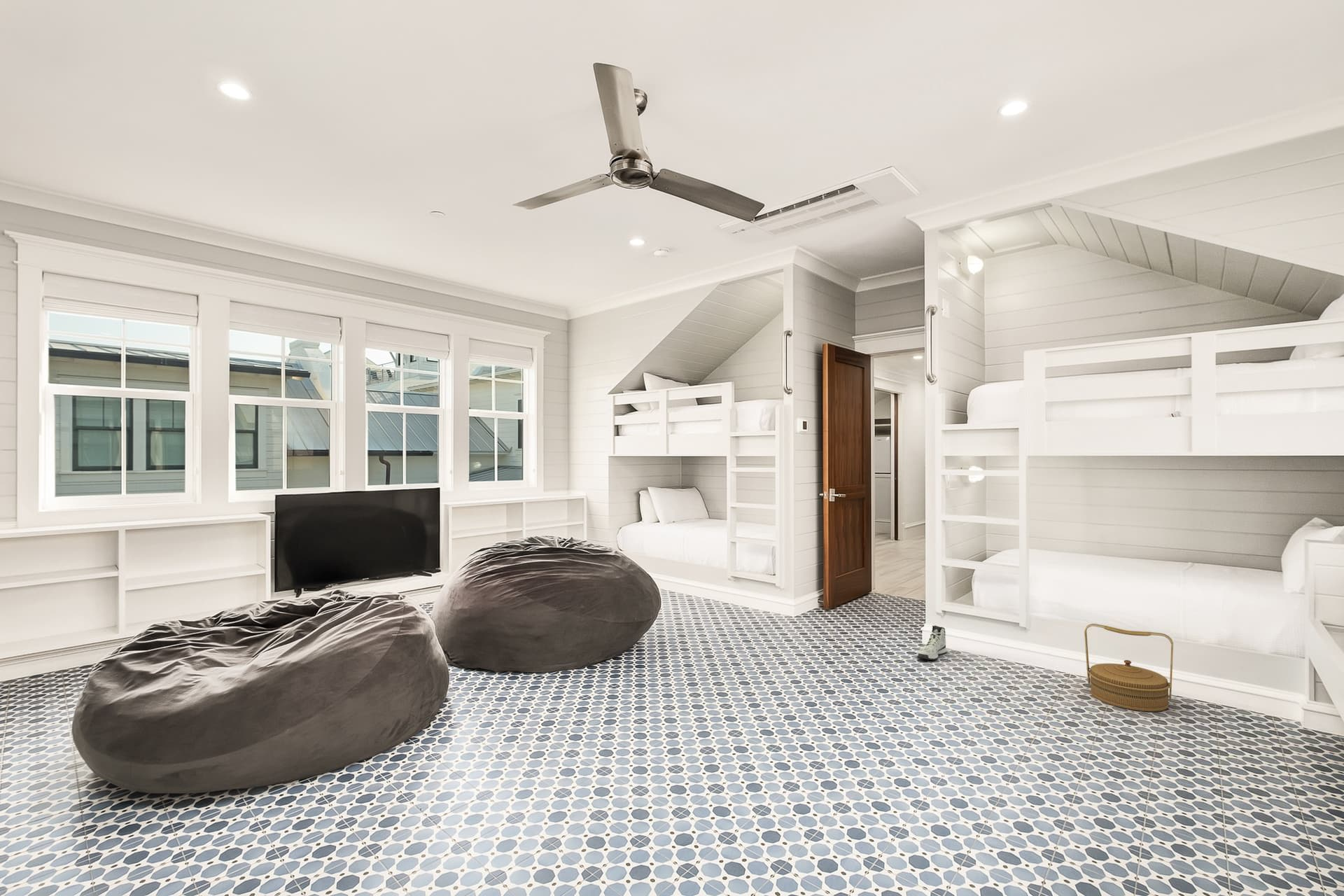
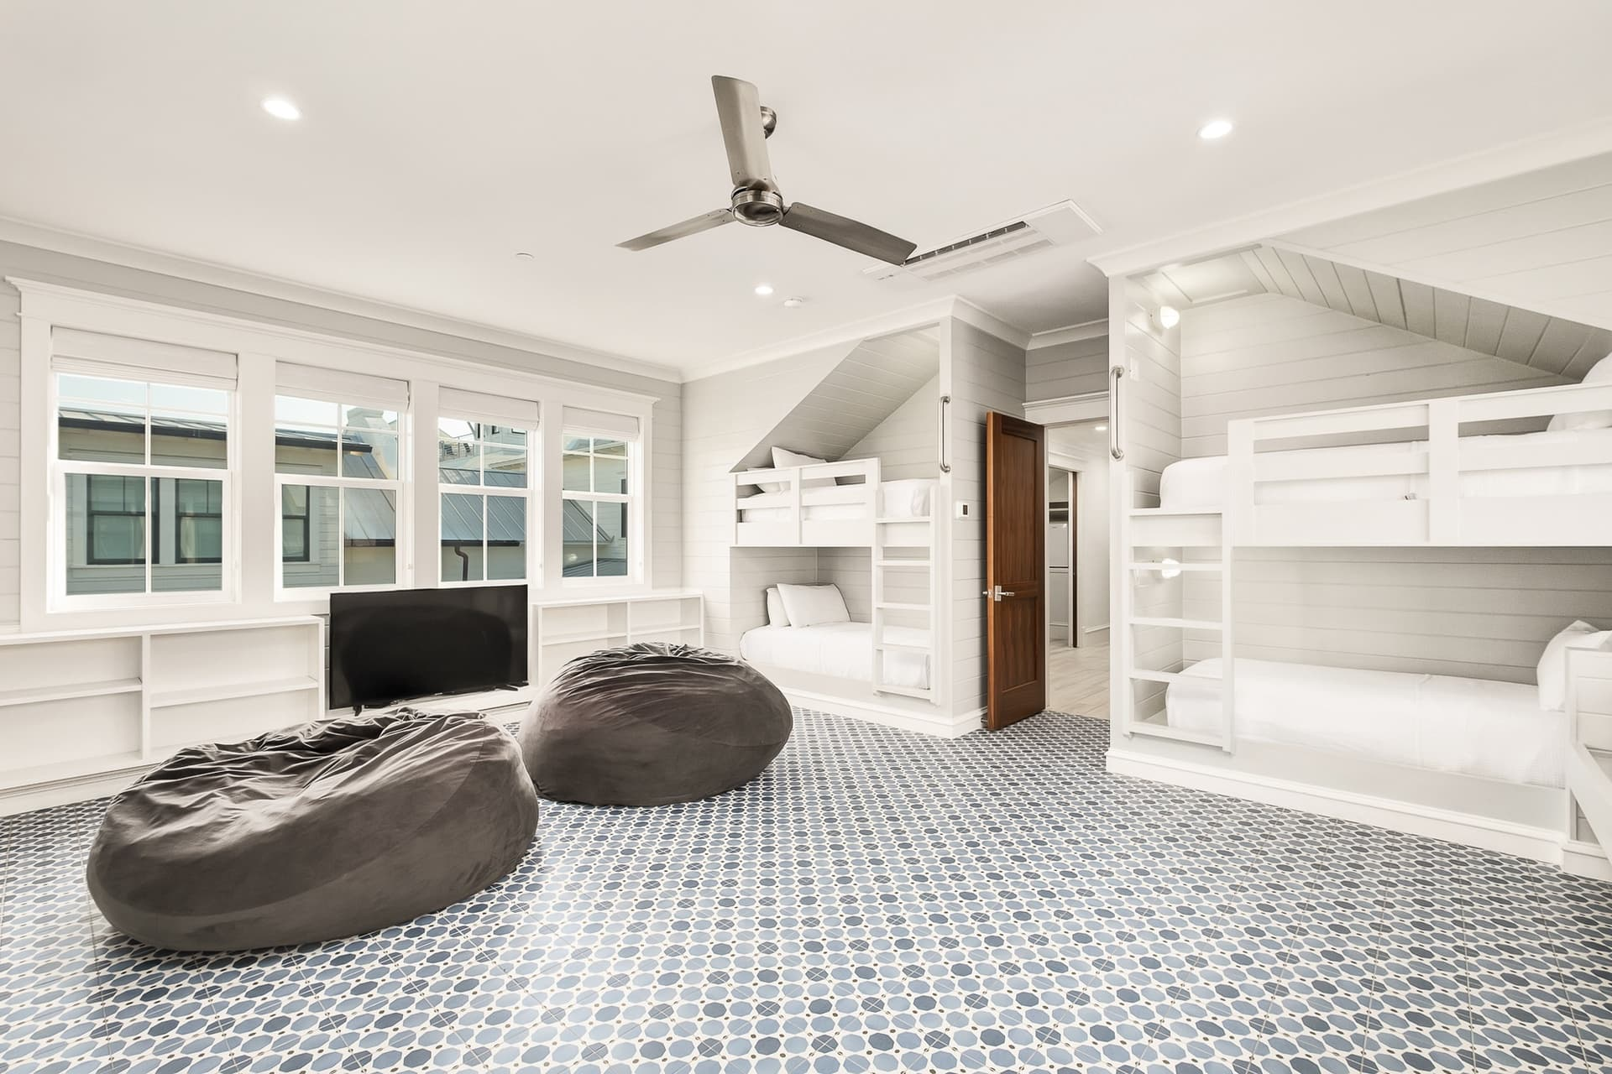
- sneaker [916,624,948,661]
- basket [1084,623,1174,712]
